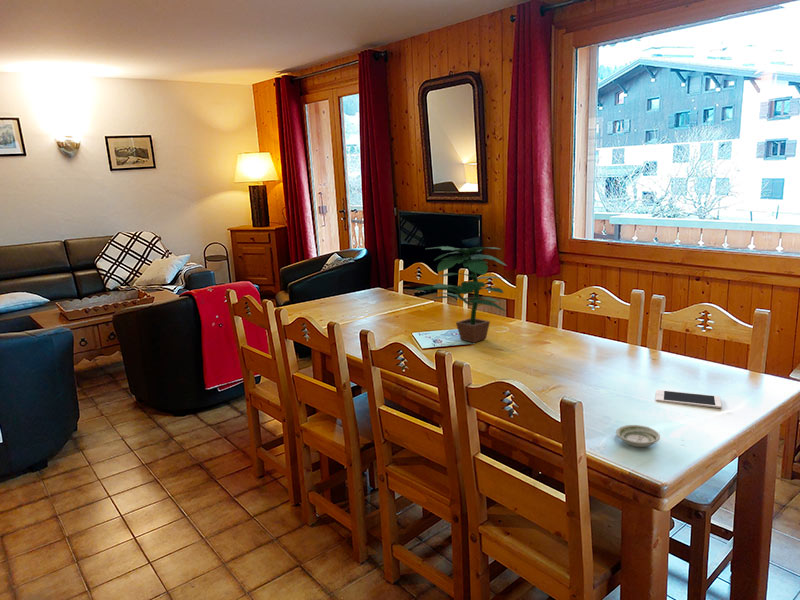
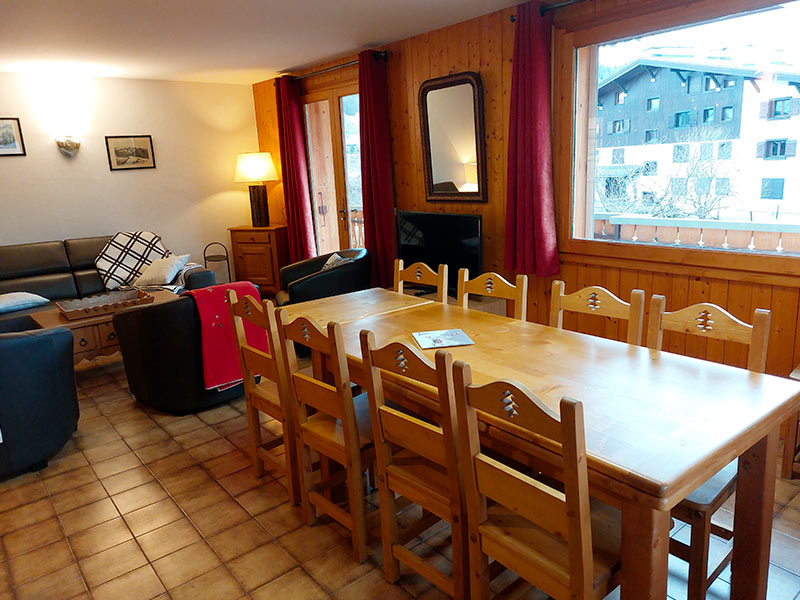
- saucer [615,424,661,448]
- potted plant [414,245,511,344]
- cell phone [654,389,722,409]
